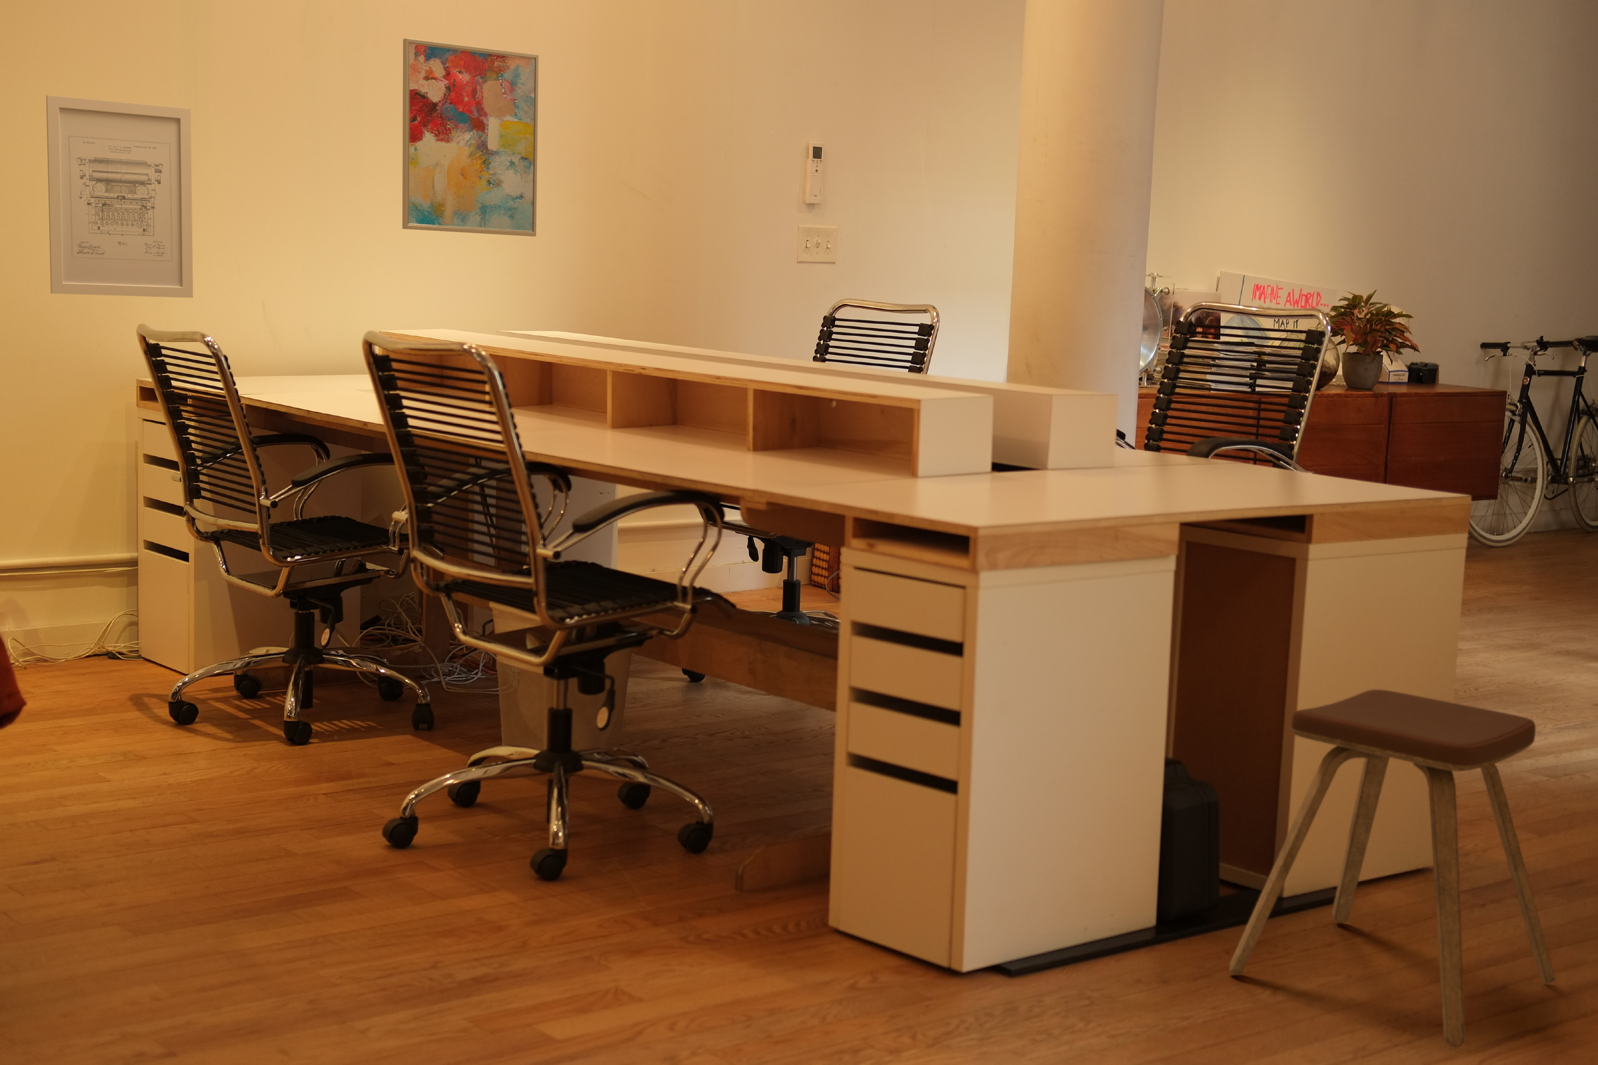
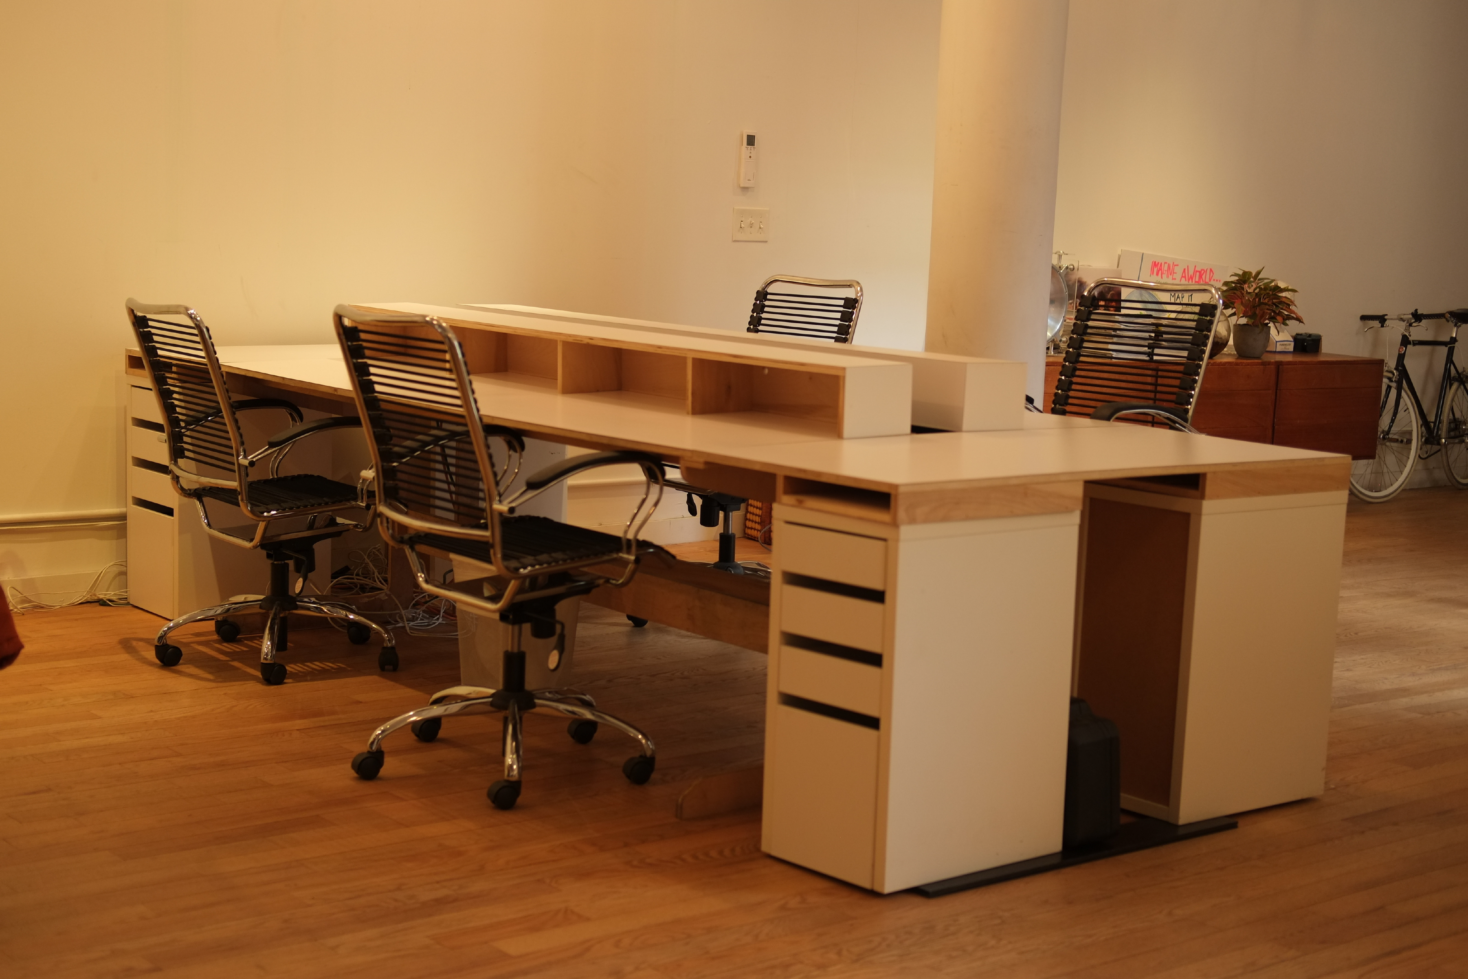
- music stool [1228,689,1556,1048]
- wall art [45,95,194,298]
- wall art [402,38,539,237]
